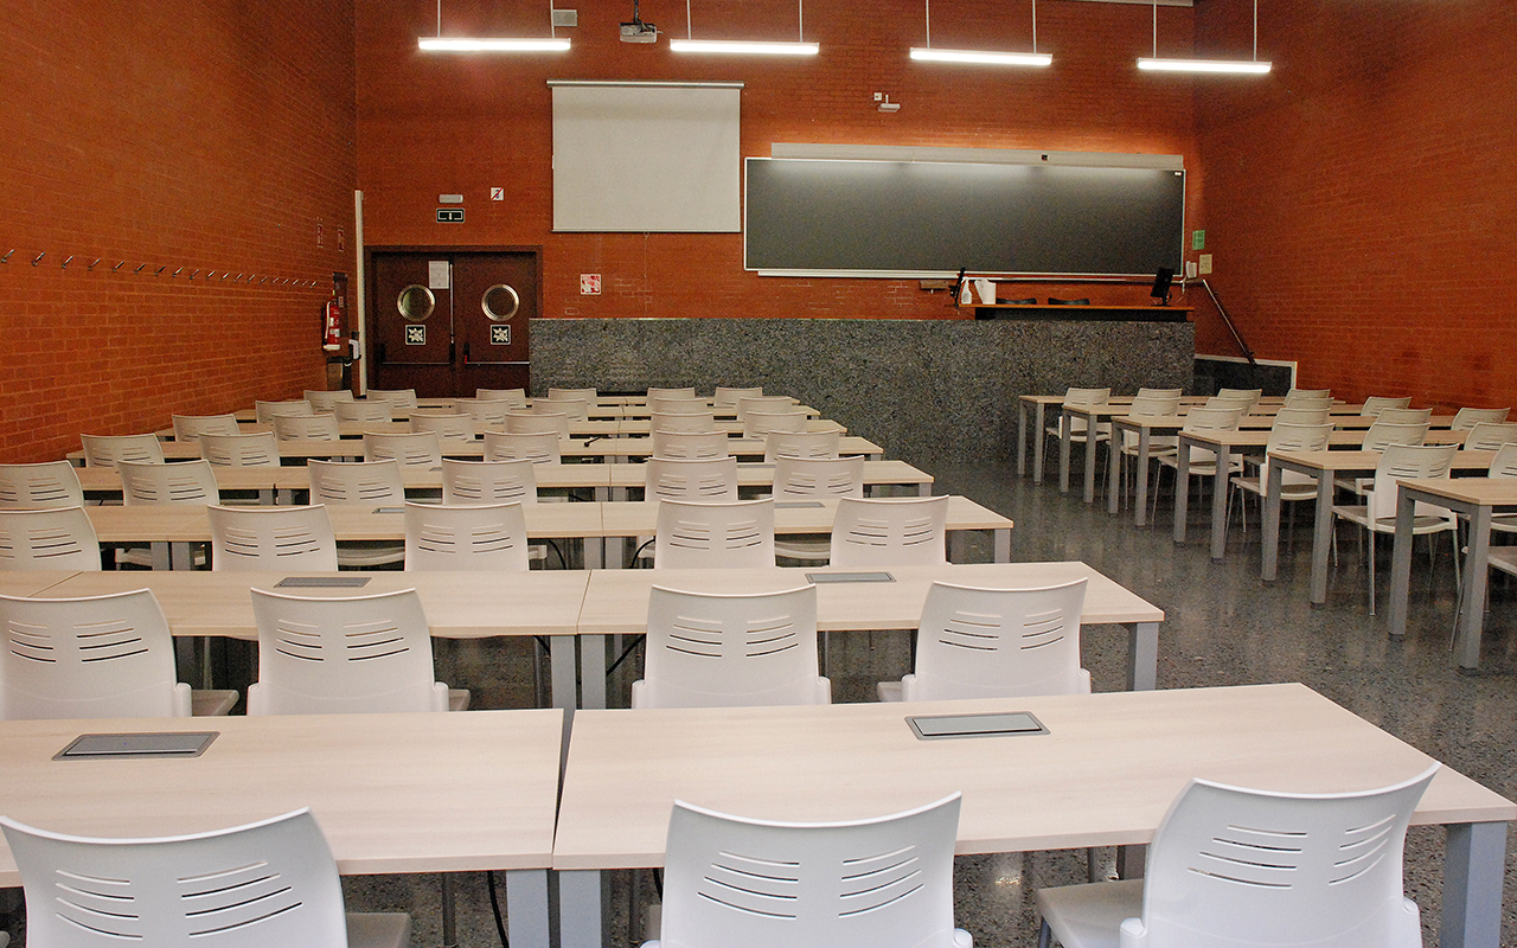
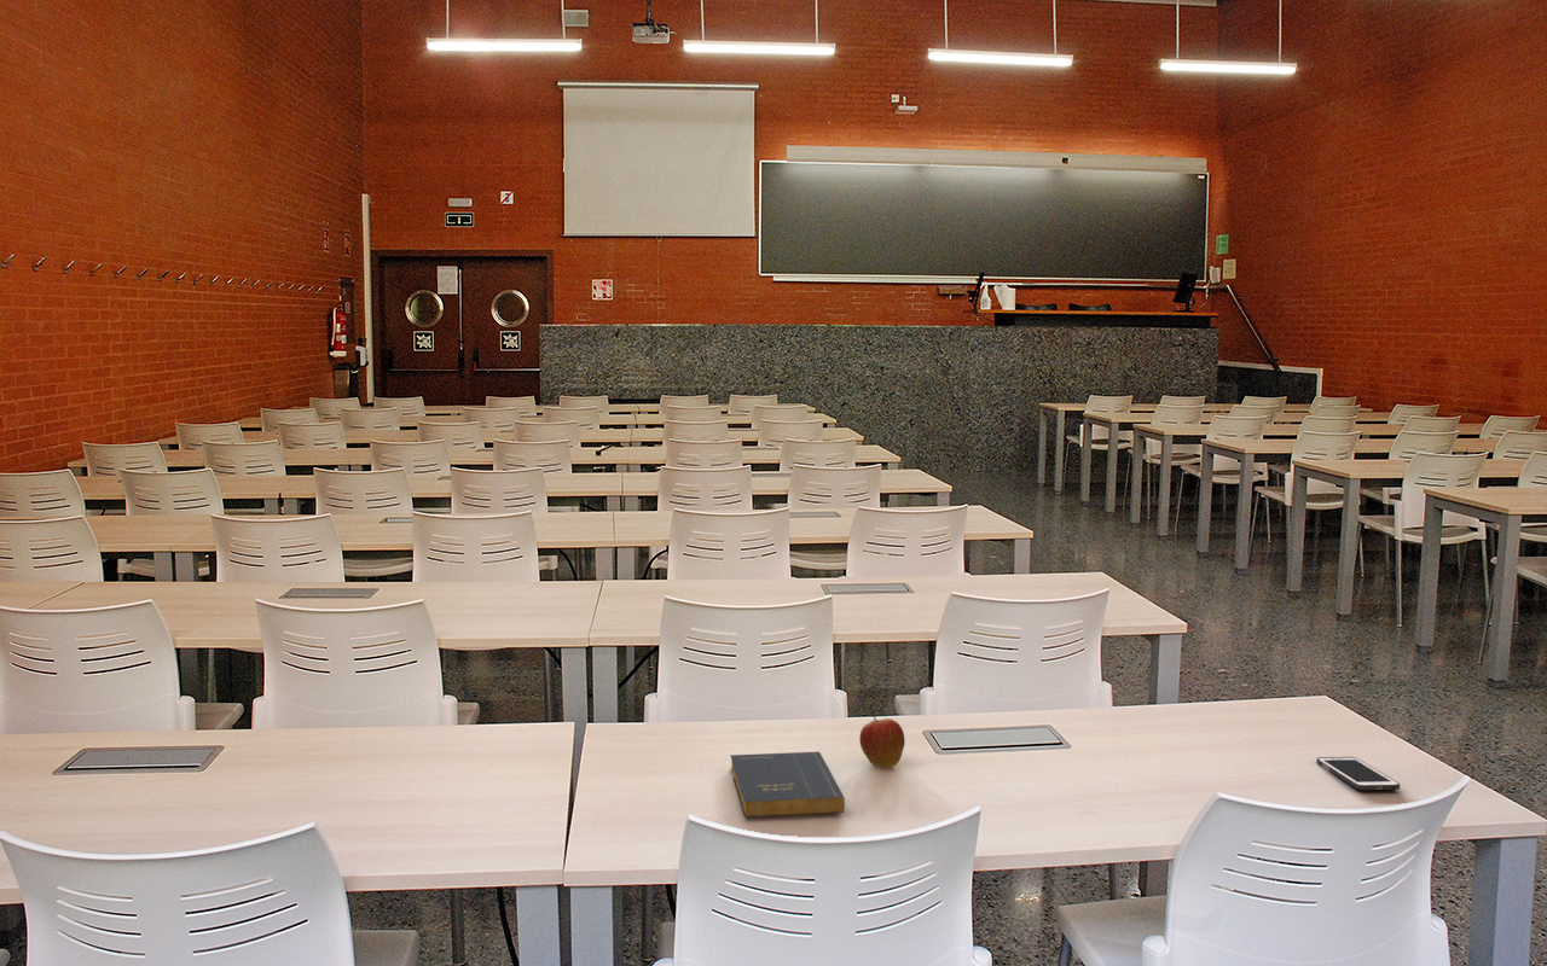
+ cell phone [1315,756,1401,791]
+ book [729,751,846,819]
+ apple [858,710,906,768]
